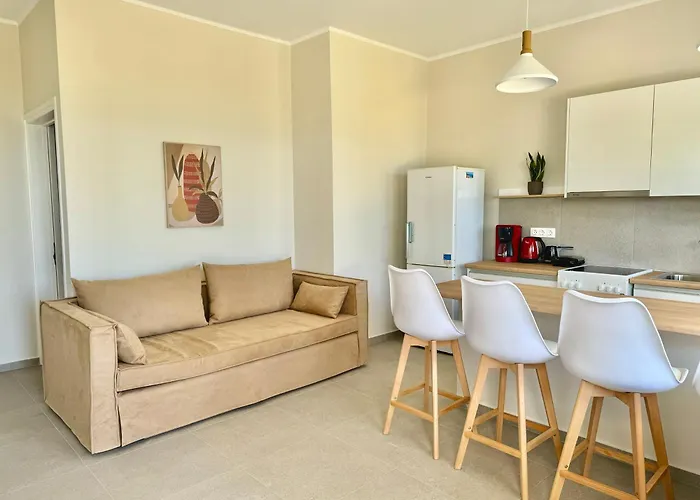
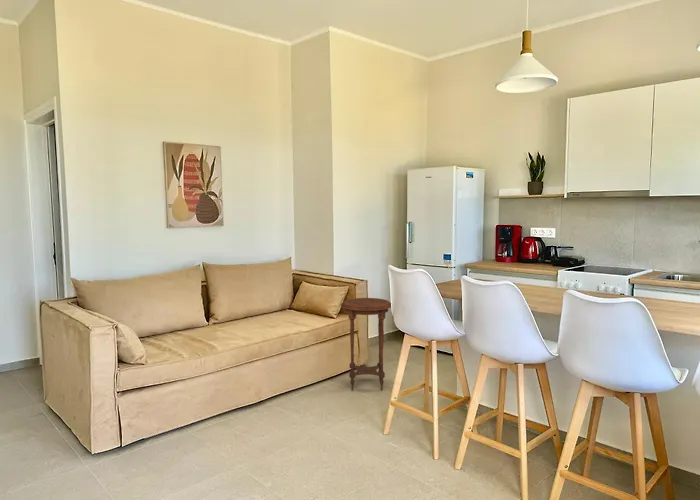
+ side table [340,297,392,391]
